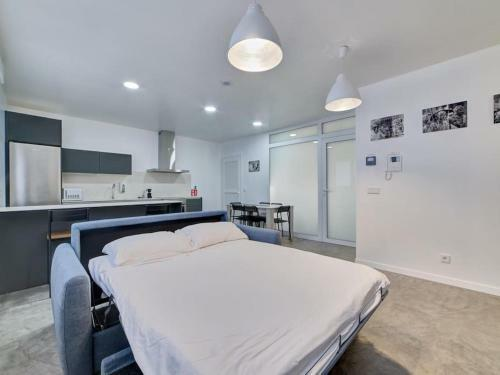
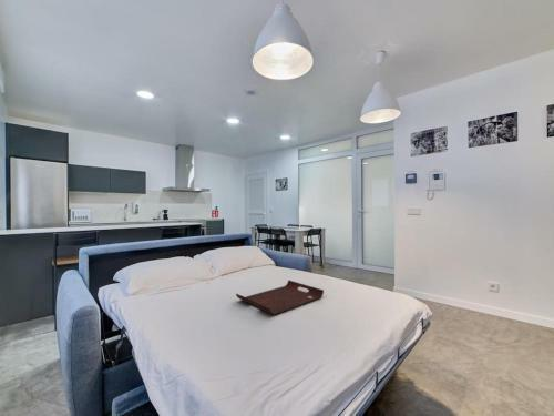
+ serving tray [235,278,325,316]
